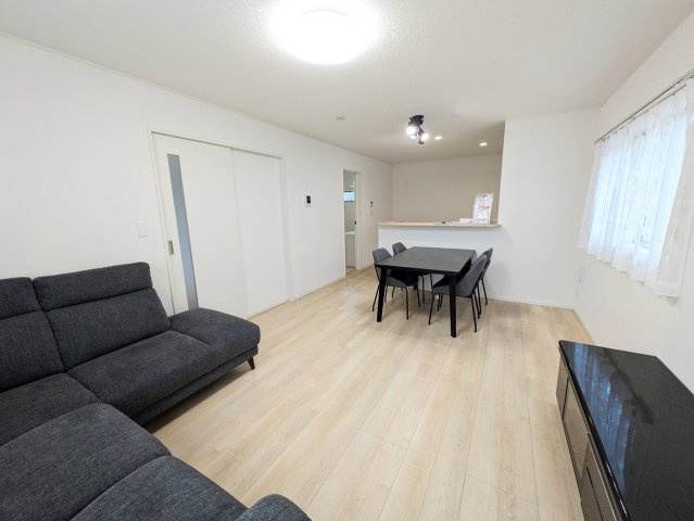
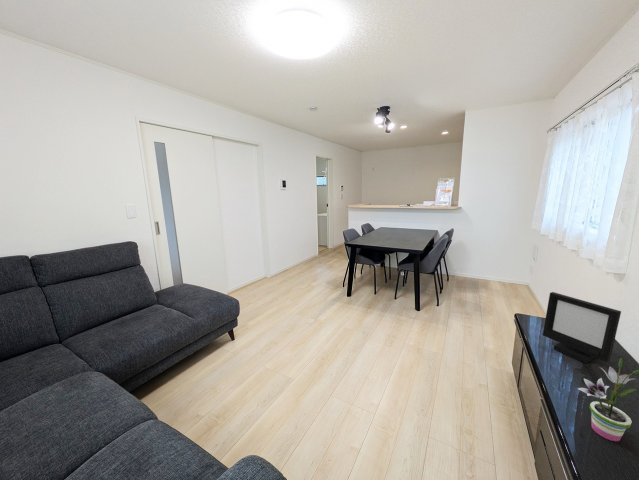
+ potted plant [577,357,639,442]
+ picture frame [542,291,622,364]
